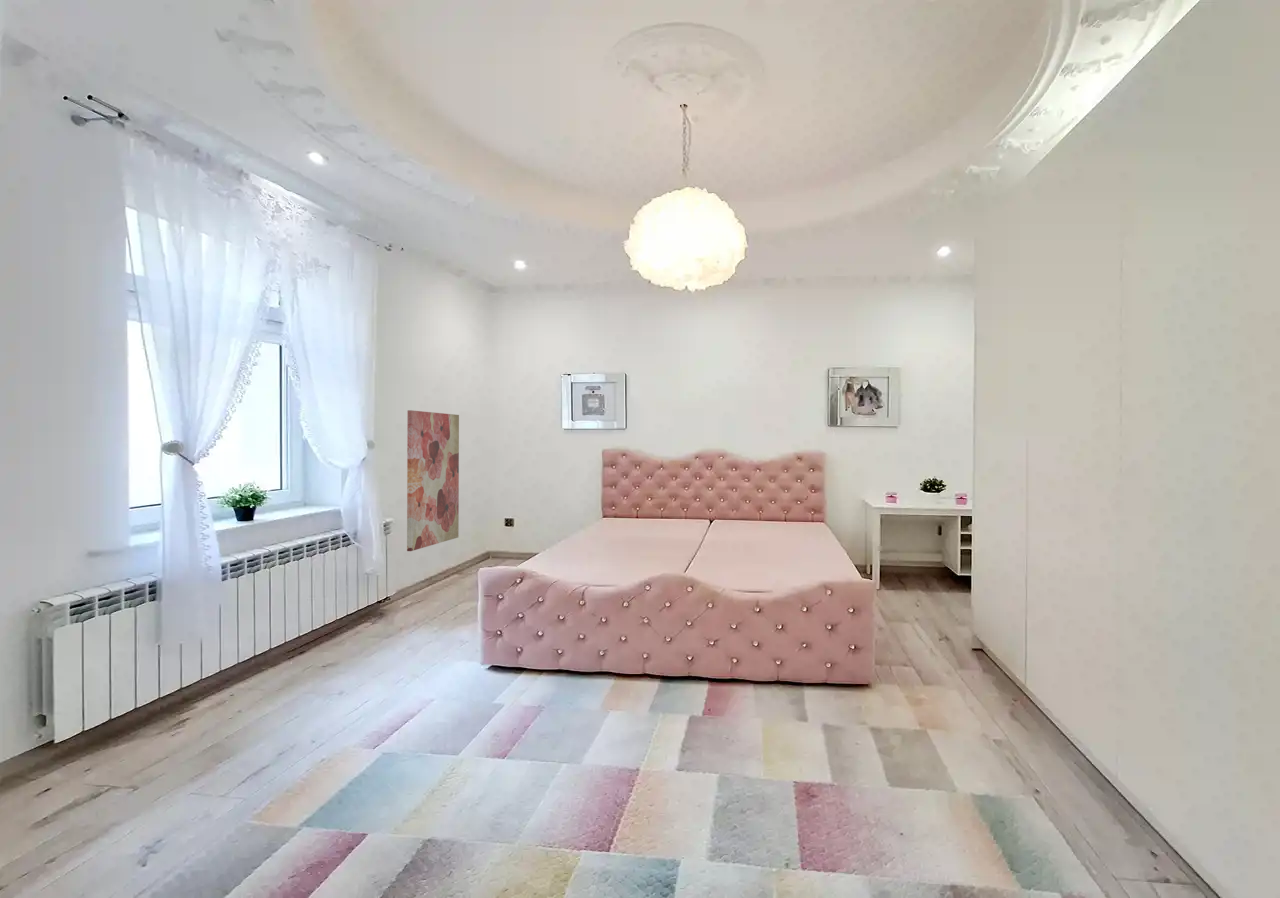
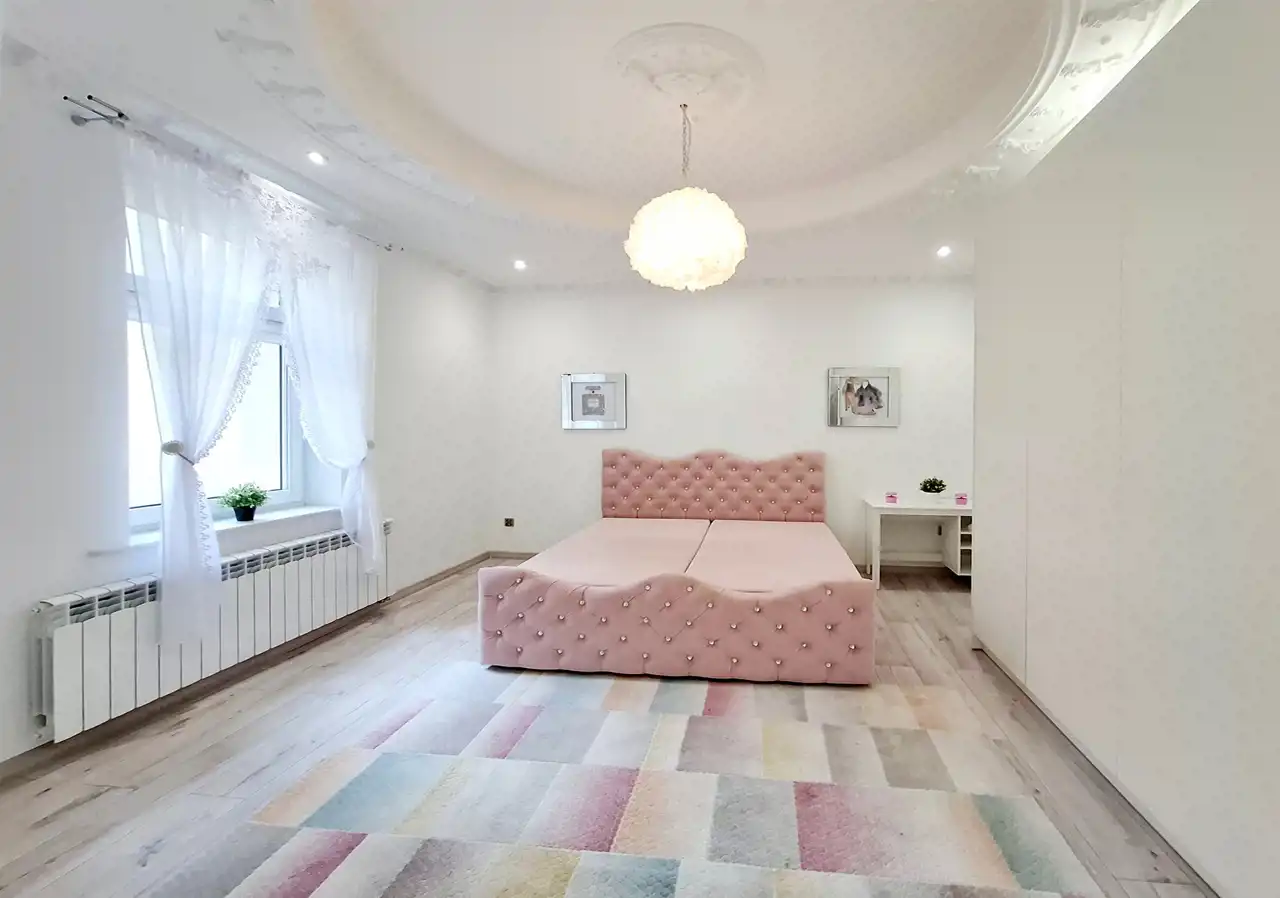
- wall art [406,409,460,552]
